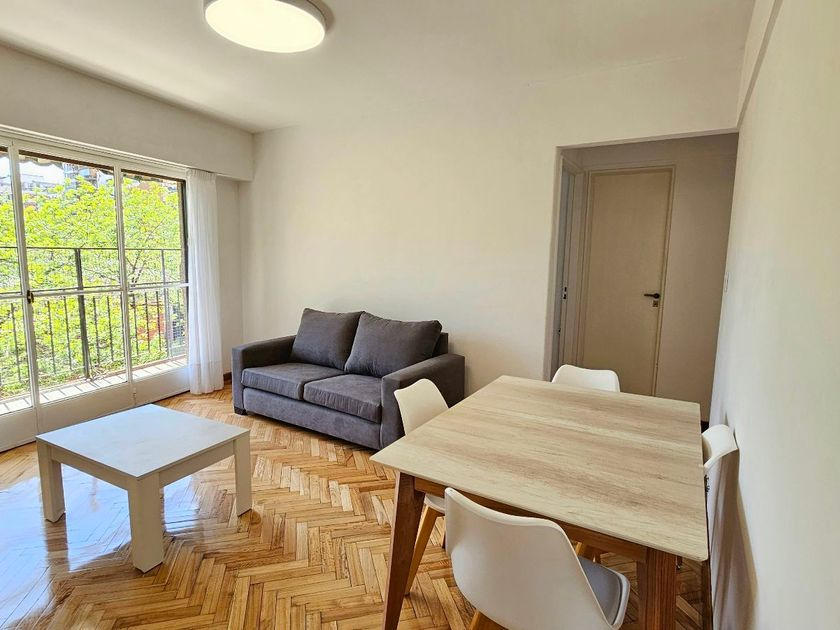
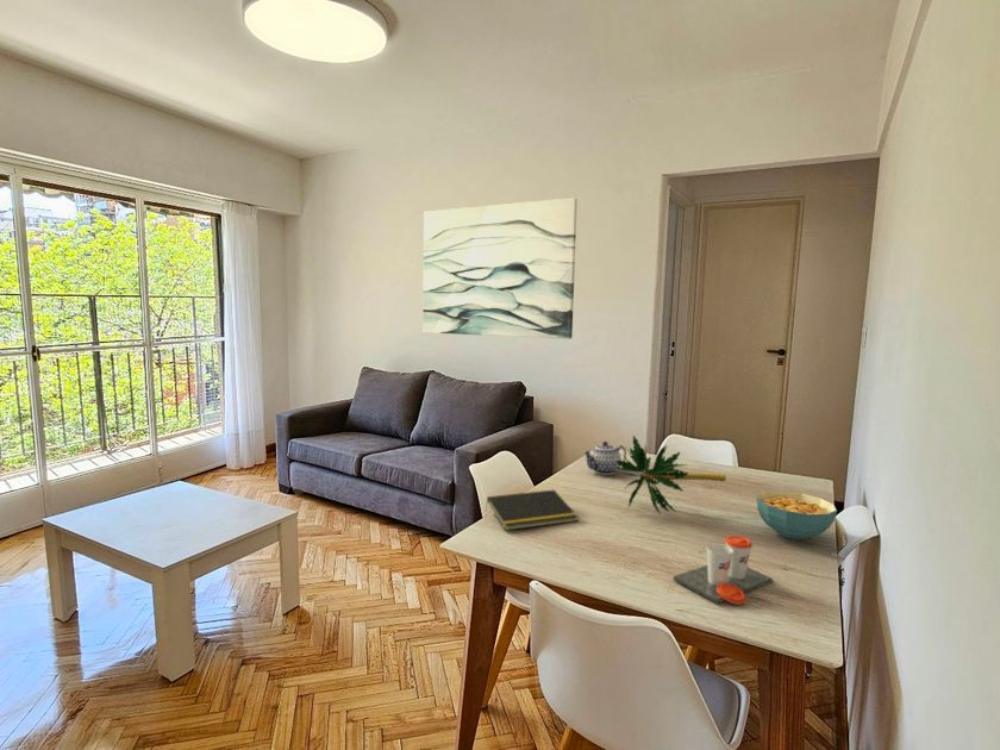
+ notepad [485,488,580,531]
+ plant [608,435,727,515]
+ cup [673,535,774,606]
+ teapot [582,440,627,476]
+ wall art [421,196,579,340]
+ cereal bowl [756,489,838,540]
